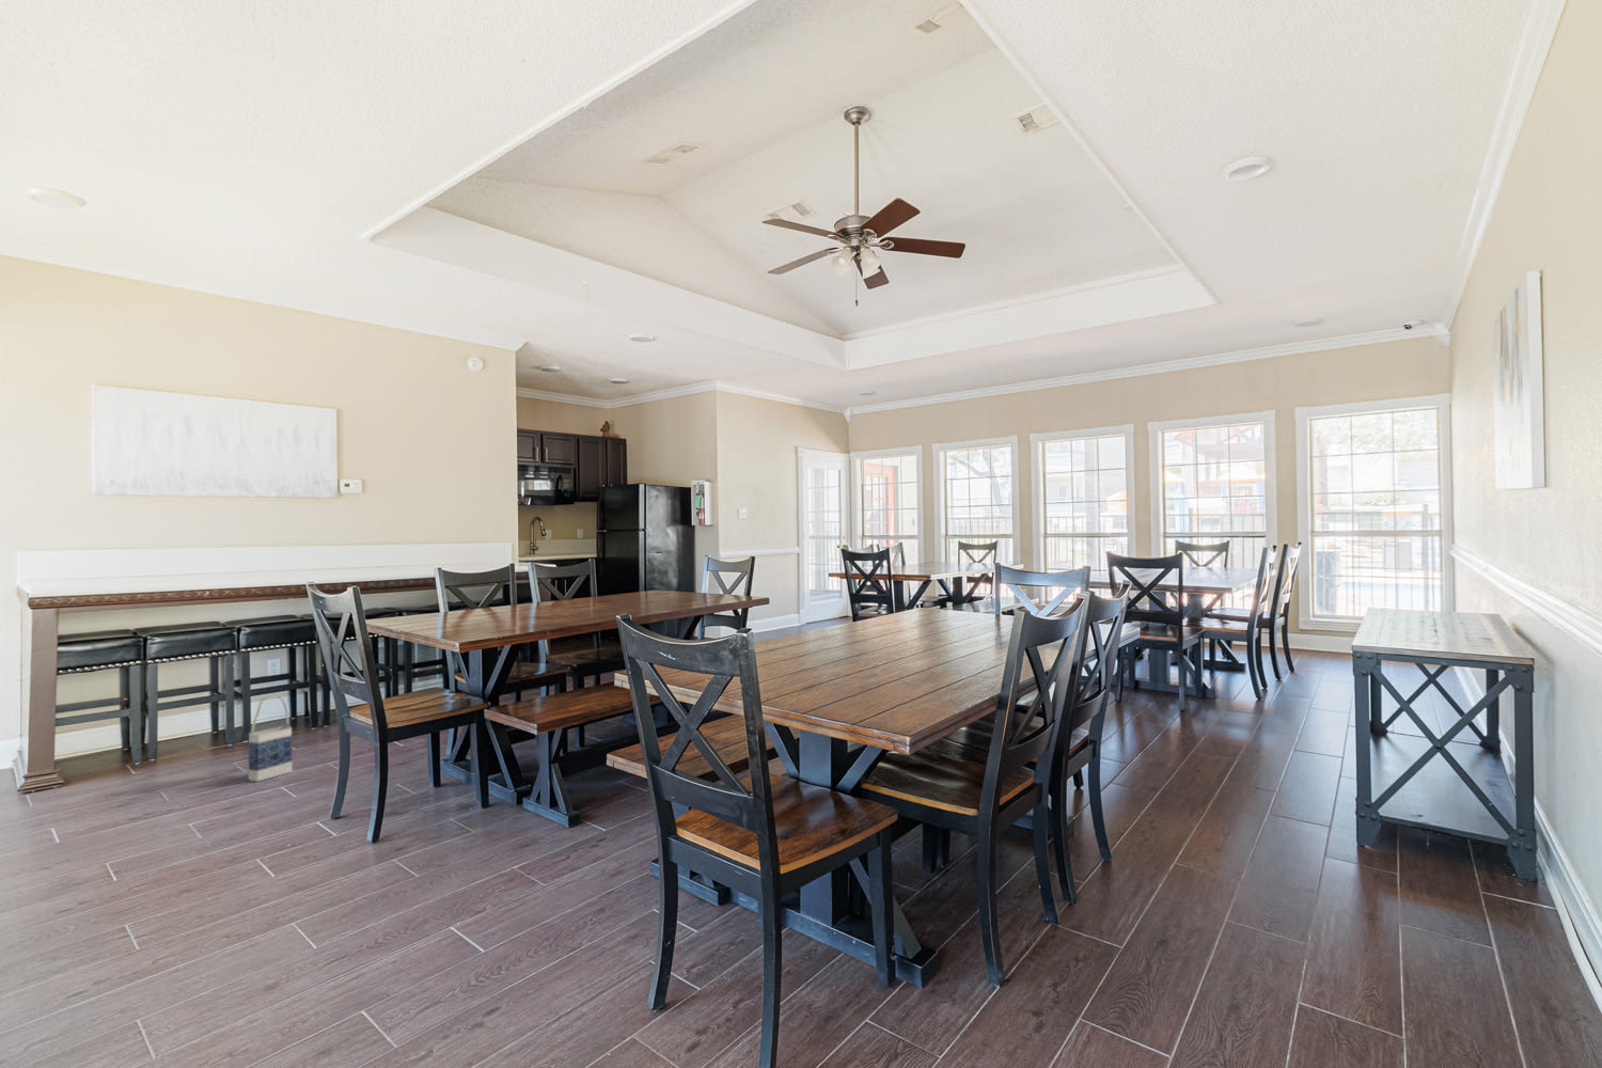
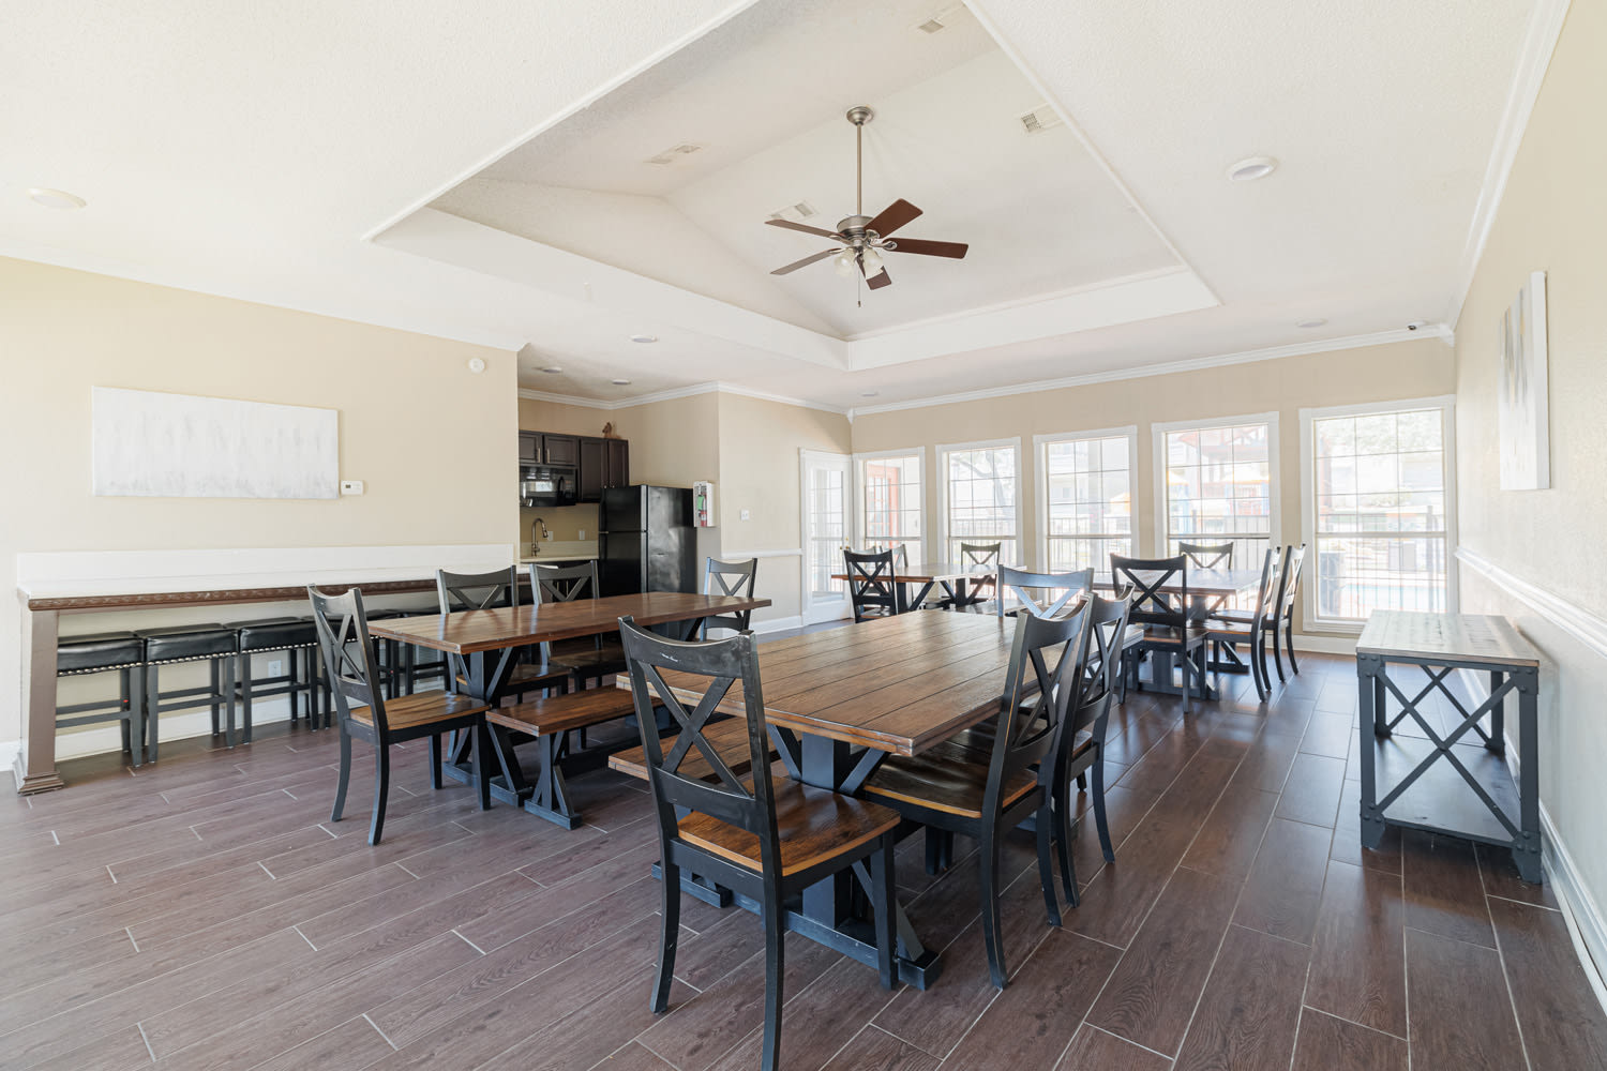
- bag [247,694,293,783]
